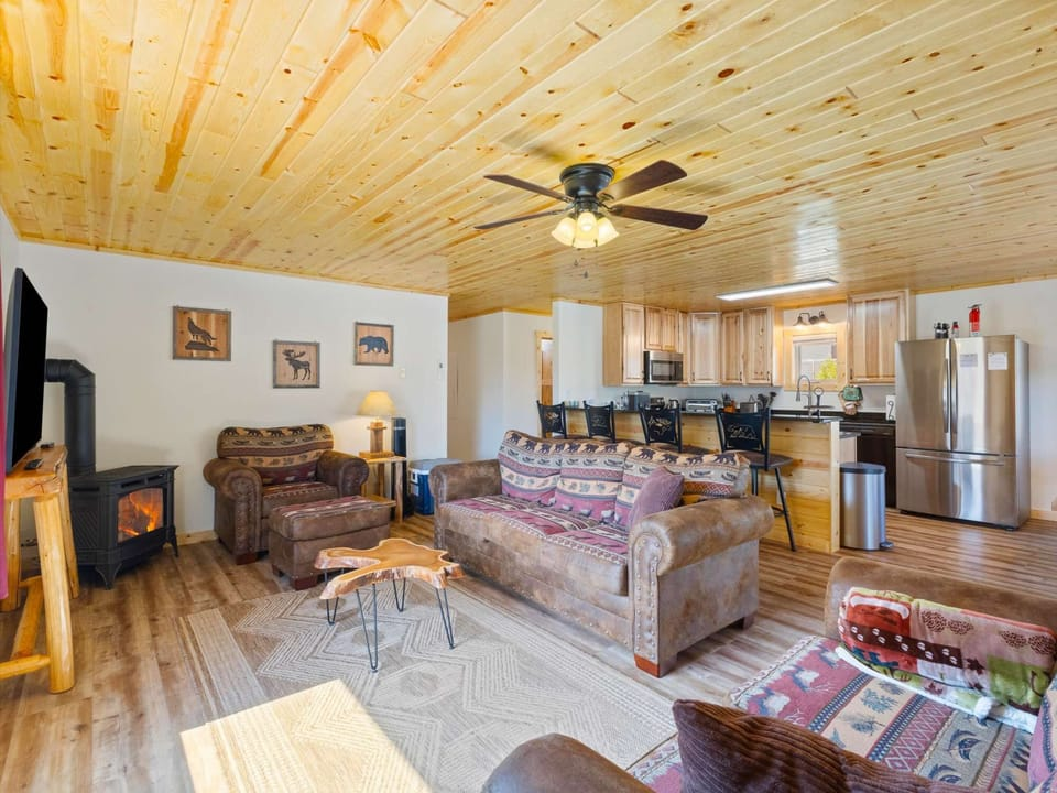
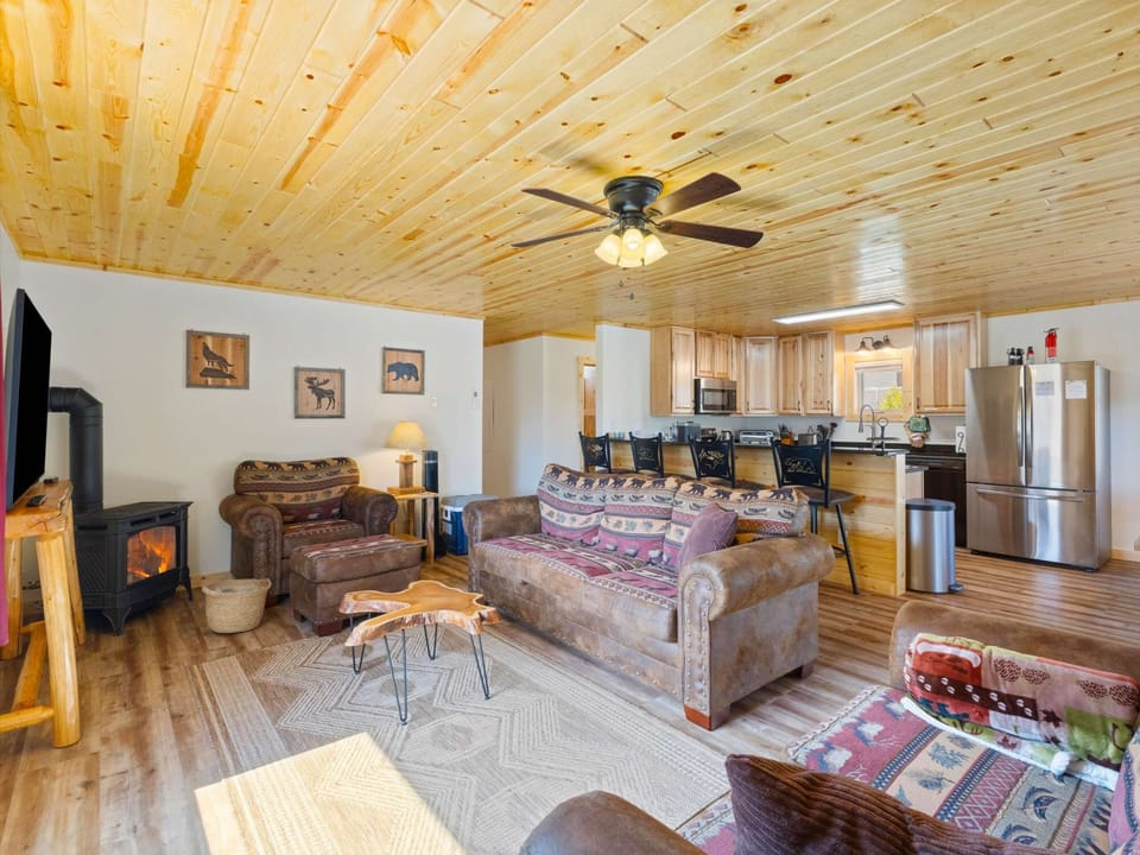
+ basket [201,577,272,634]
